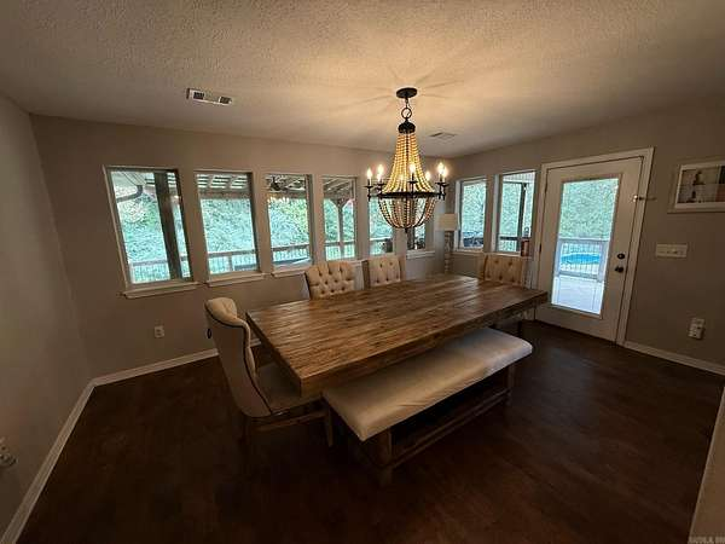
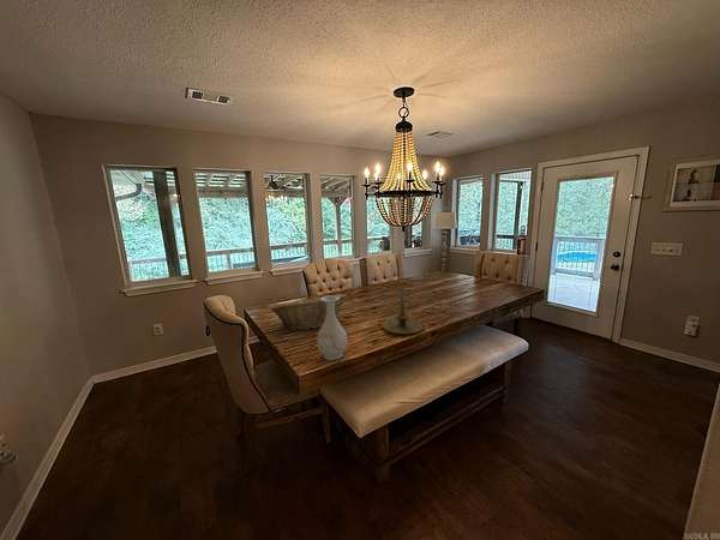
+ candle holder [382,283,425,335]
+ vase [316,294,349,361]
+ fruit basket [270,293,348,331]
